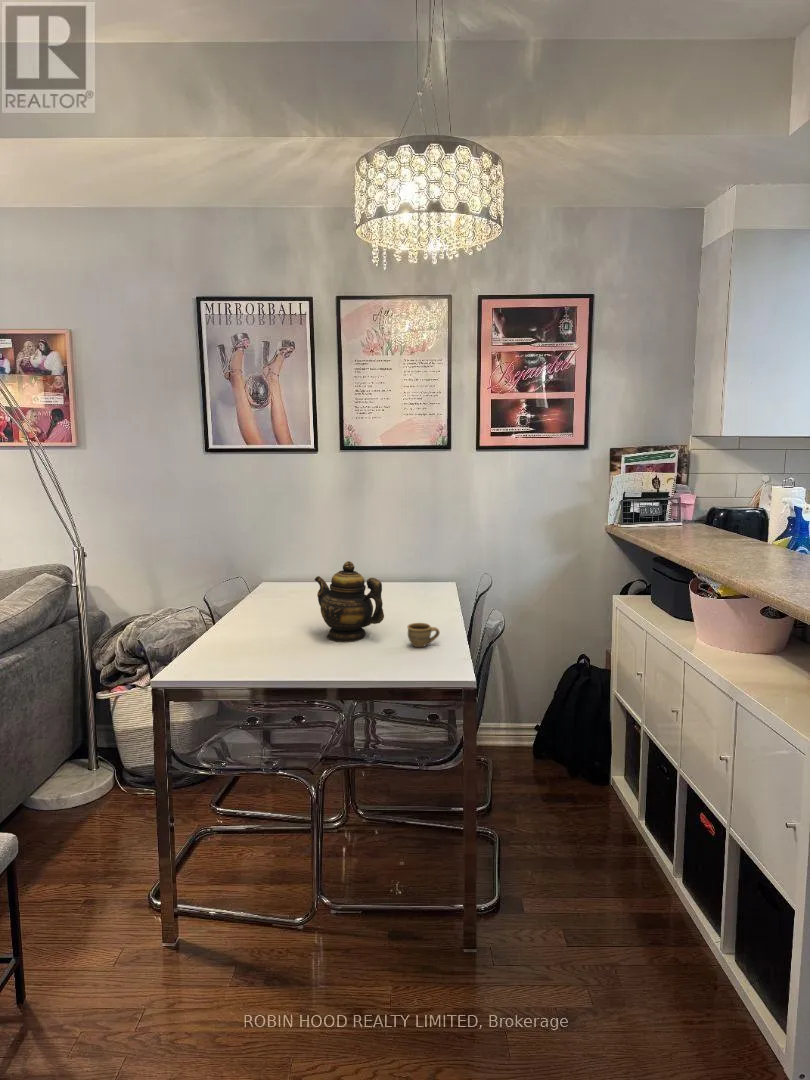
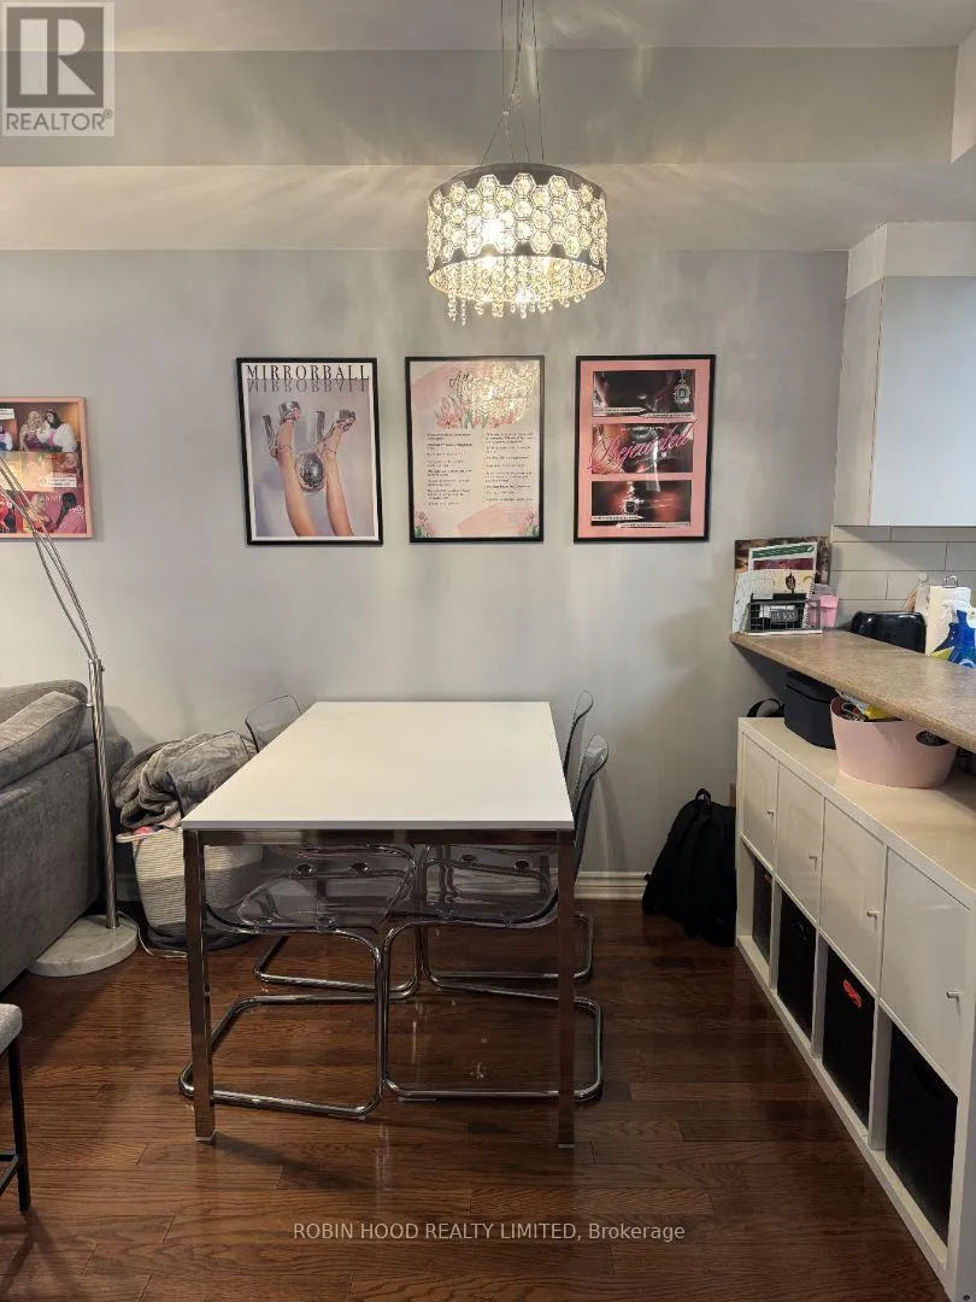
- cup [406,622,441,648]
- teapot [314,560,385,643]
